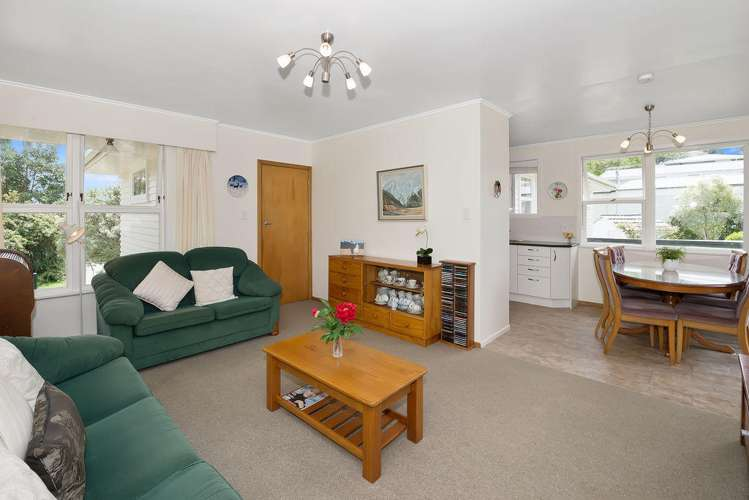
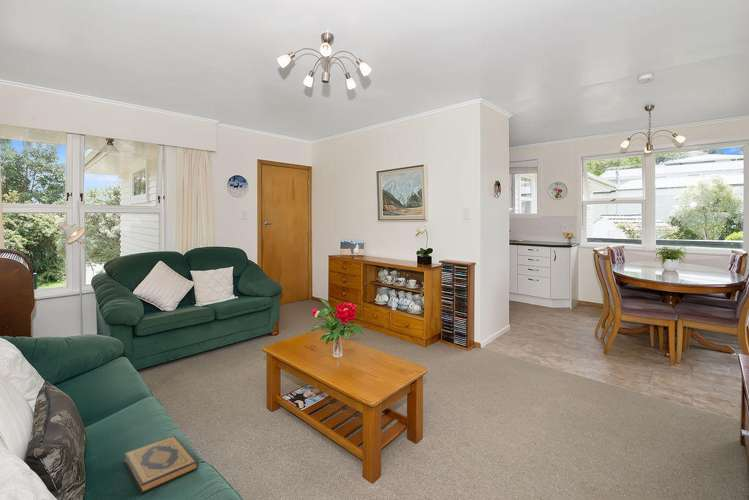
+ hardback book [123,435,199,495]
